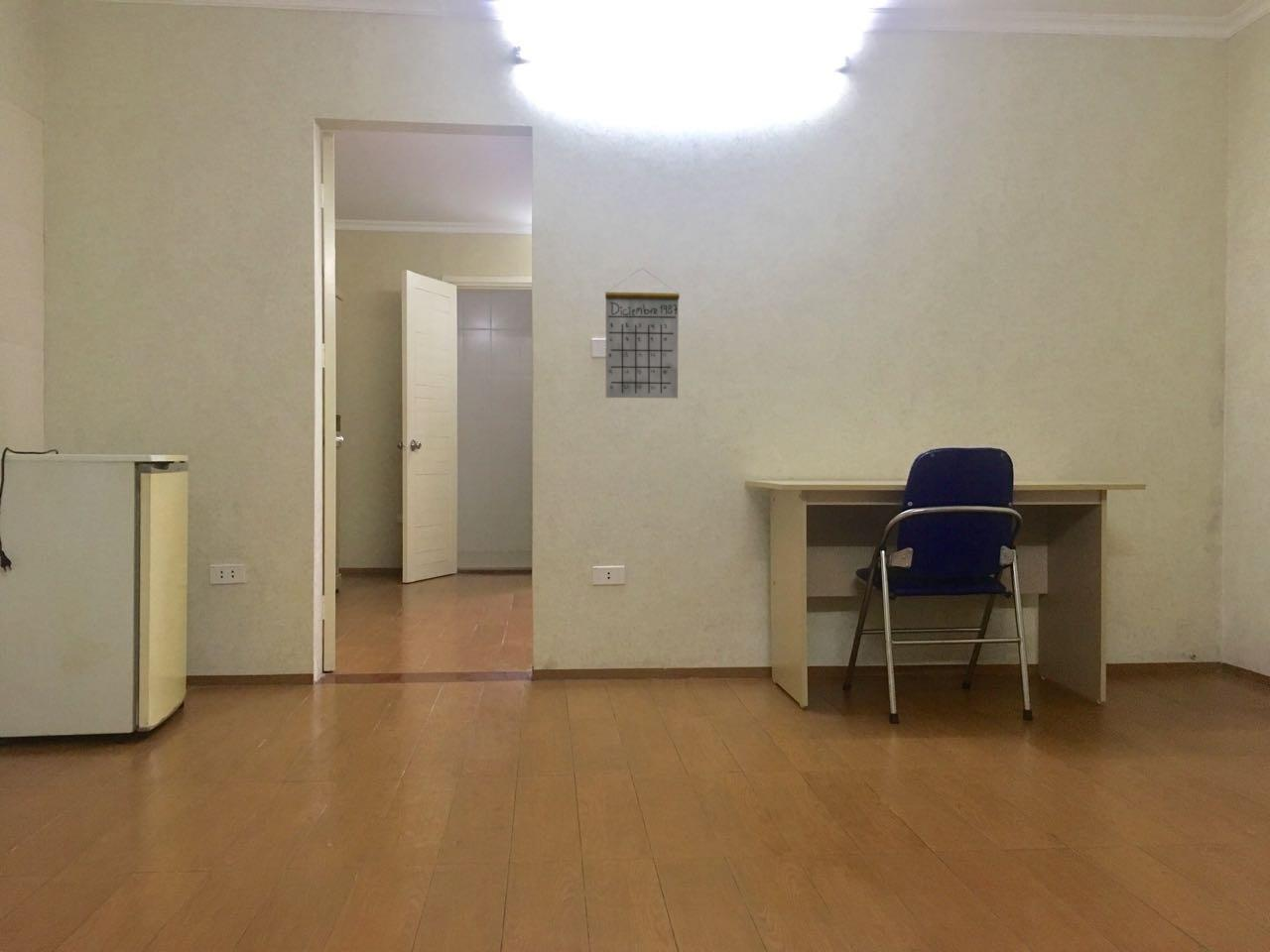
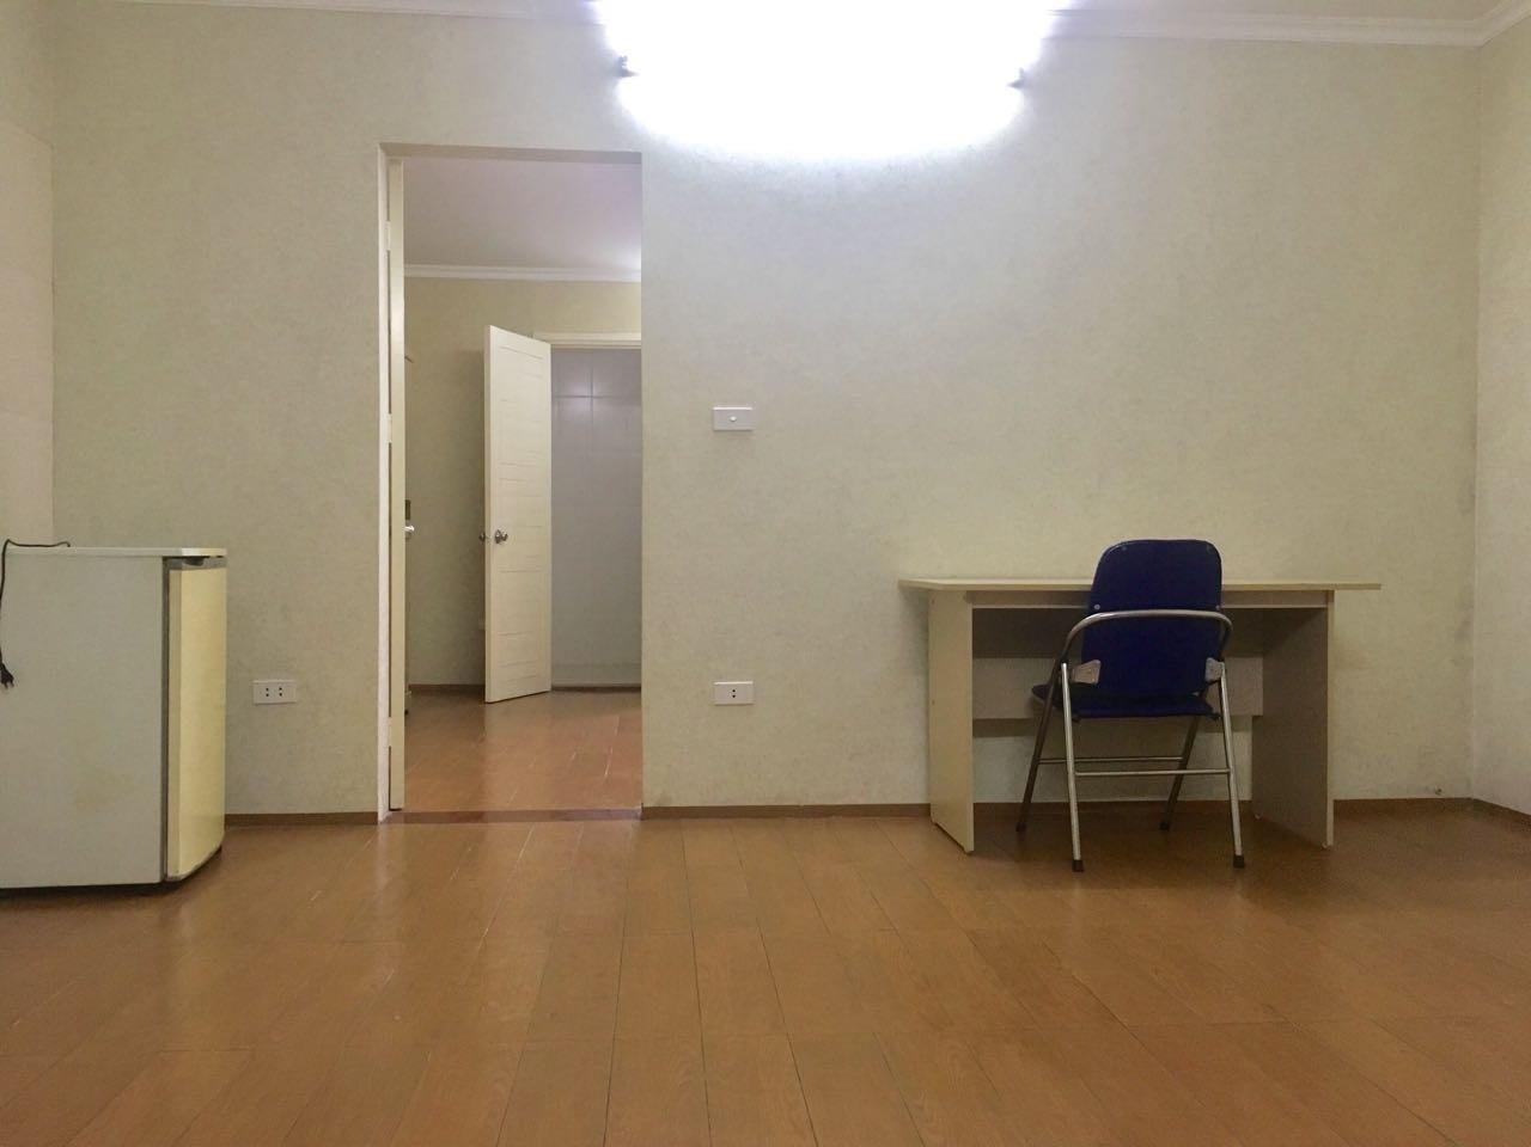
- calendar [604,268,681,399]
